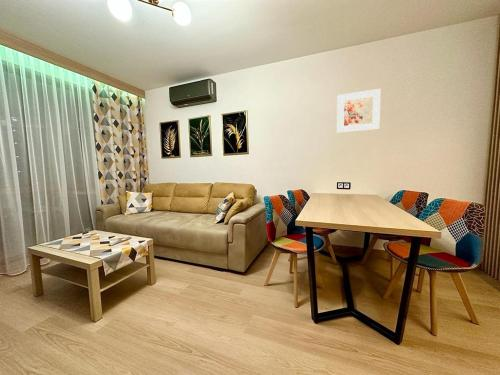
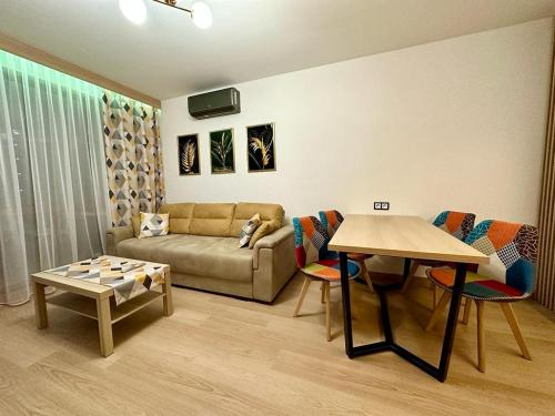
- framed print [336,88,382,134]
